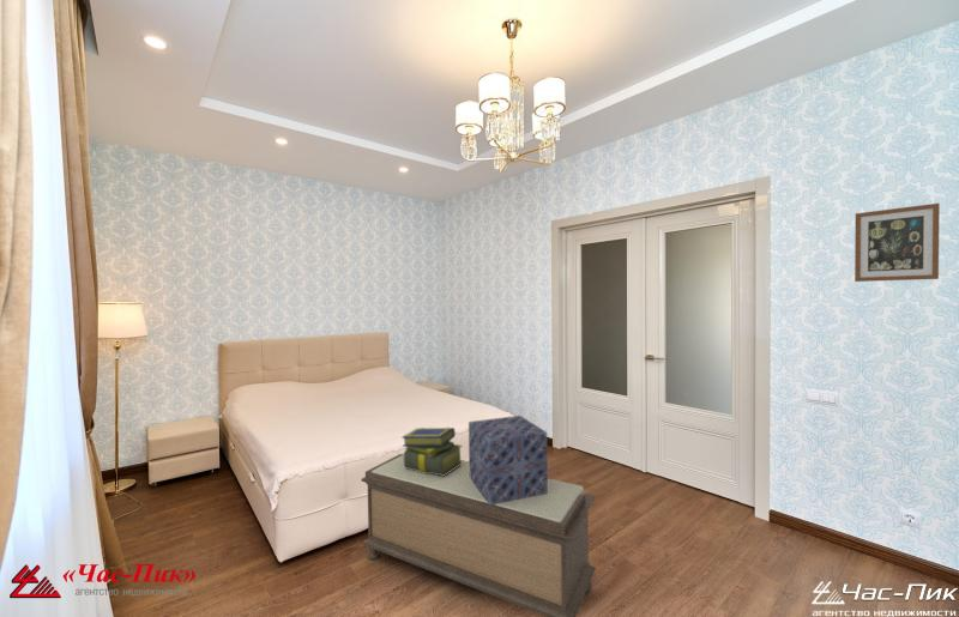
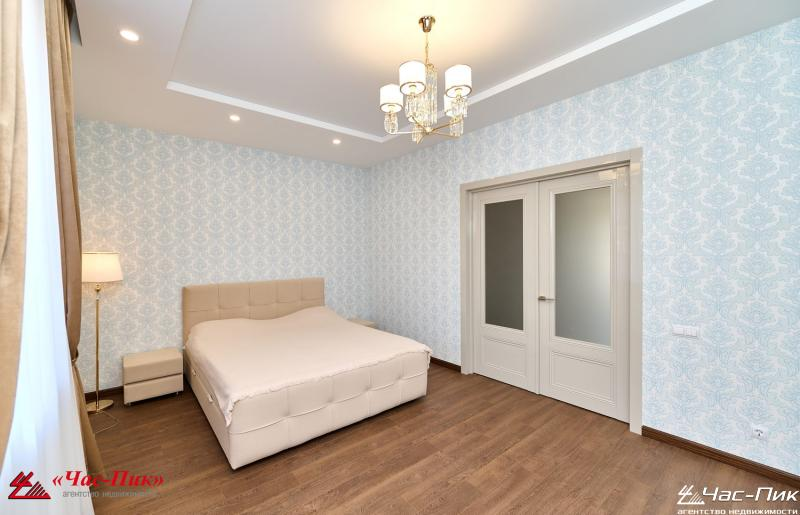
- wall art [854,202,941,283]
- stack of books [400,427,463,476]
- decorative box [468,415,549,504]
- bench [360,453,597,617]
